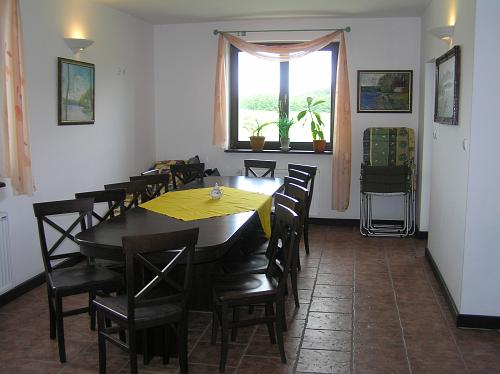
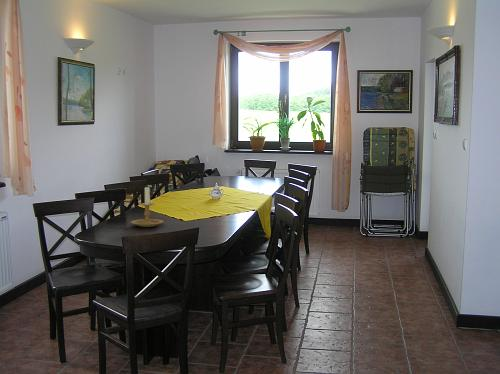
+ candle holder [130,186,165,228]
